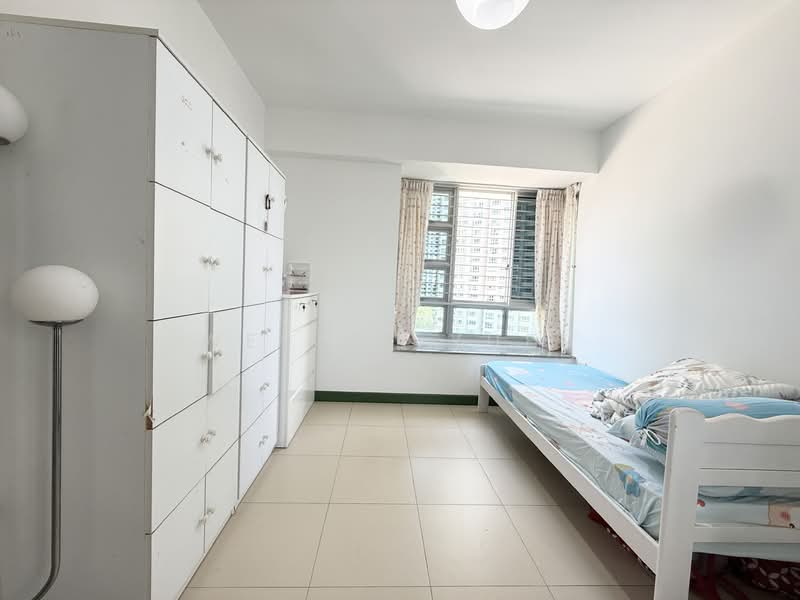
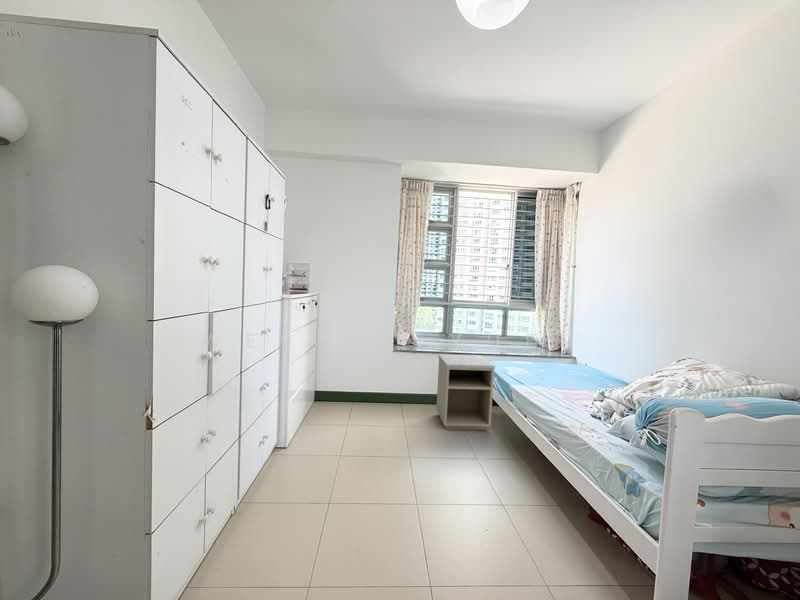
+ nightstand [435,354,496,431]
